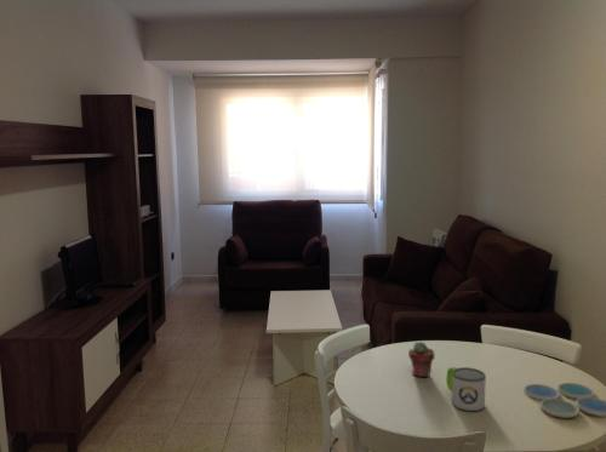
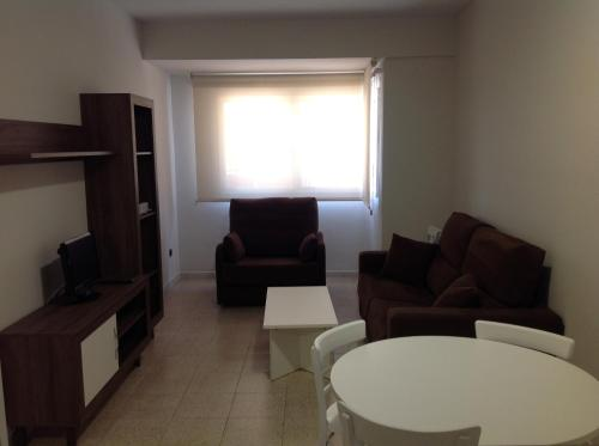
- mug [445,366,487,412]
- drink coaster [522,382,606,419]
- potted succulent [407,341,436,378]
